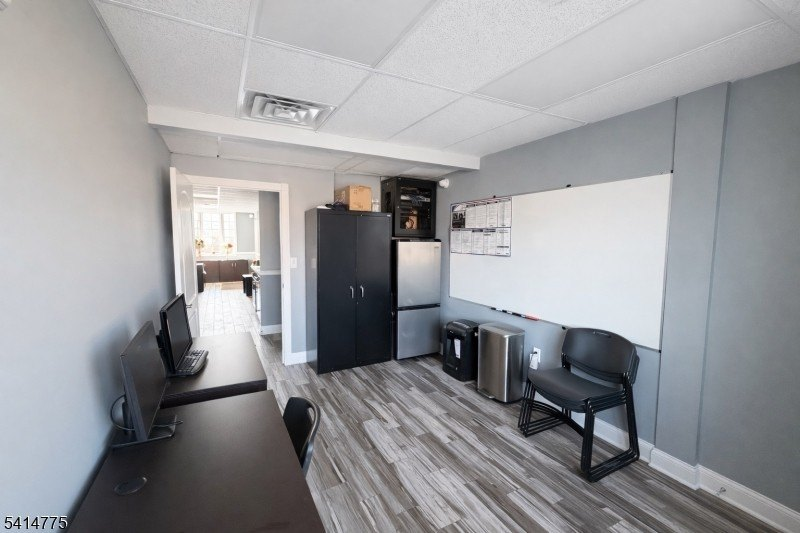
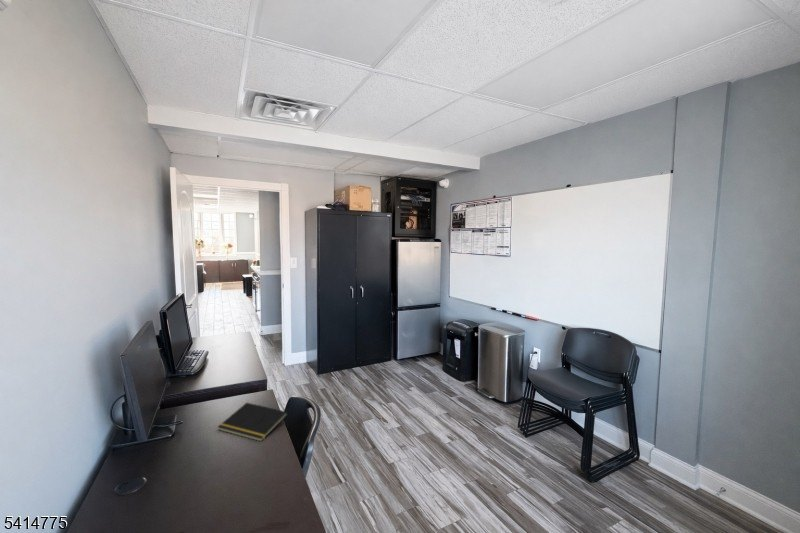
+ notepad [217,402,289,442]
